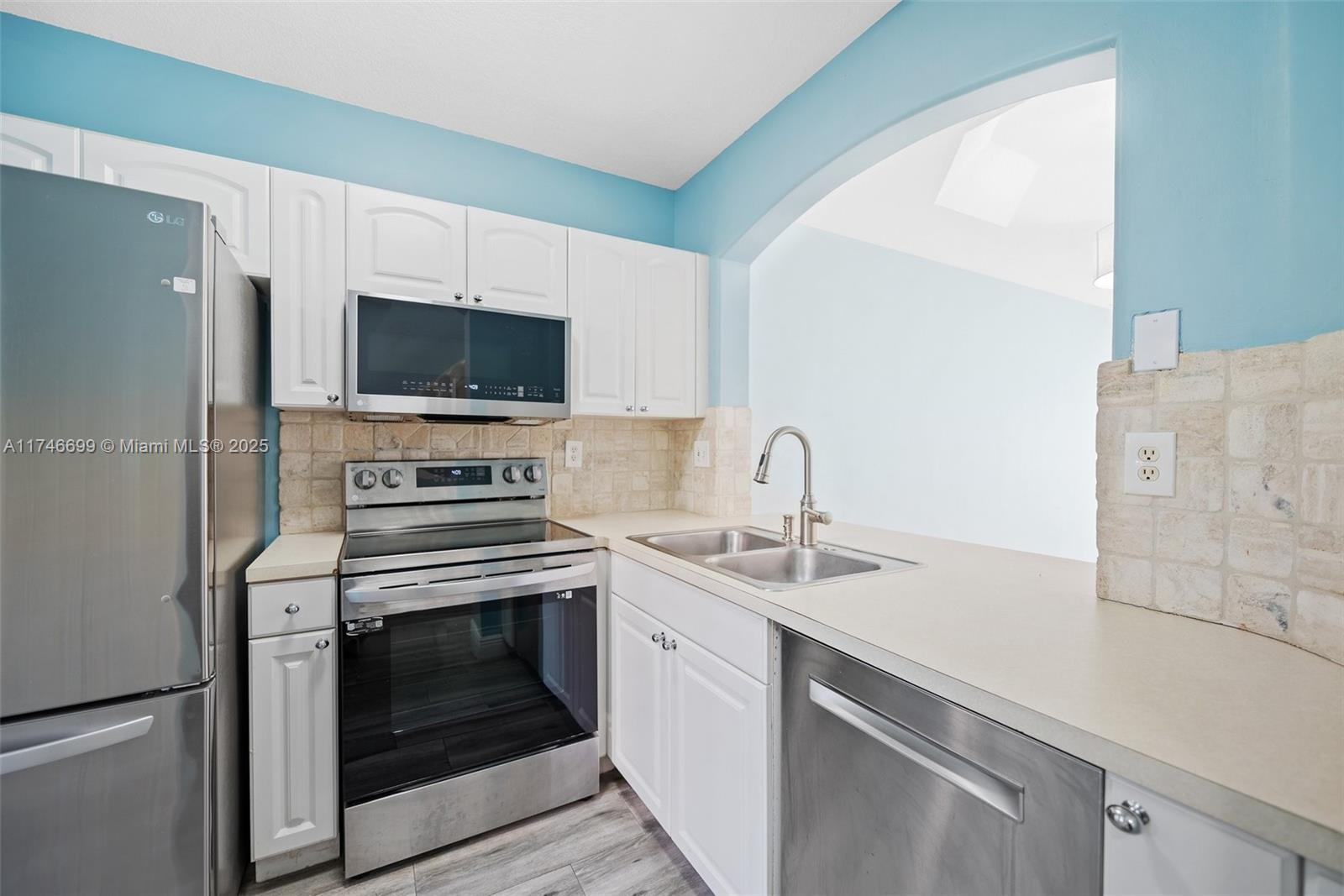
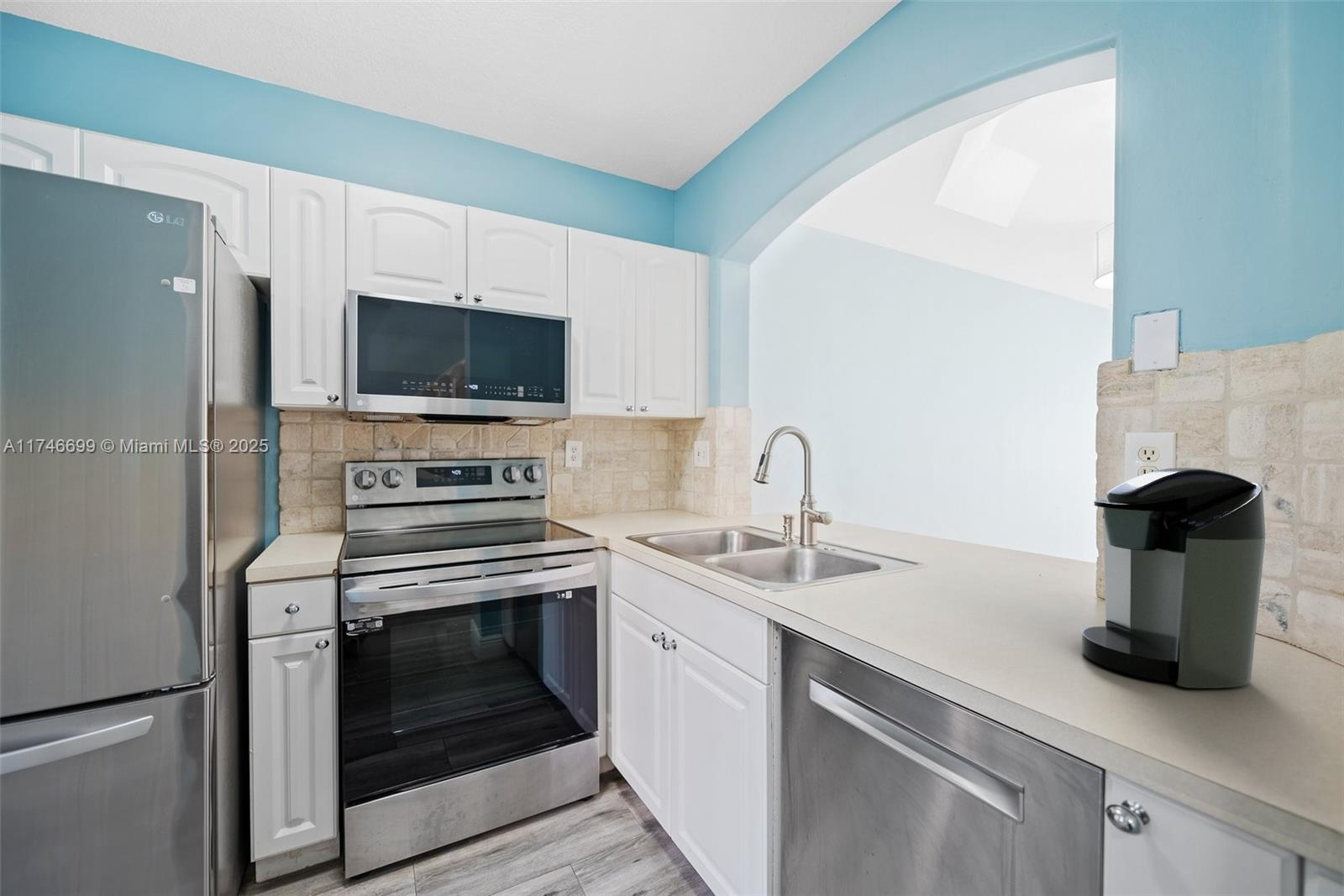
+ coffee maker [1081,467,1266,689]
